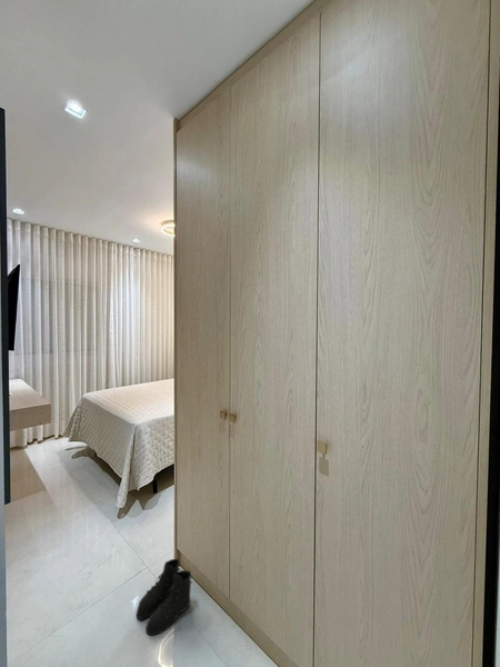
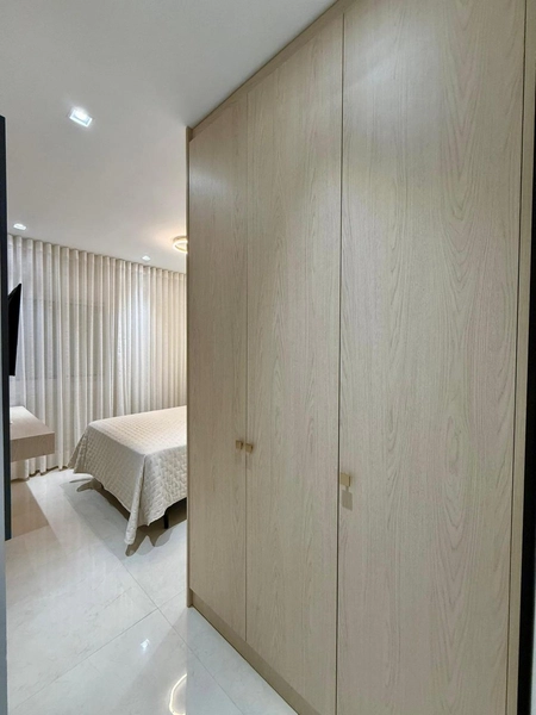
- boots [136,557,193,637]
